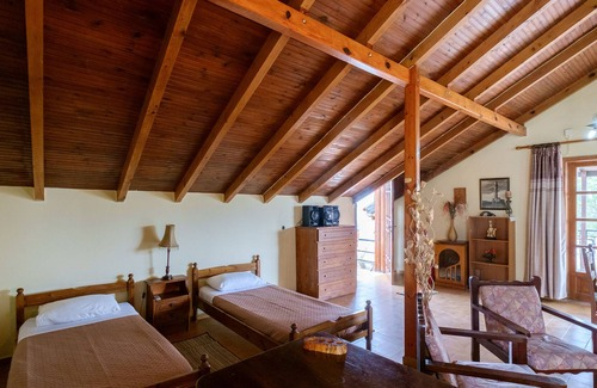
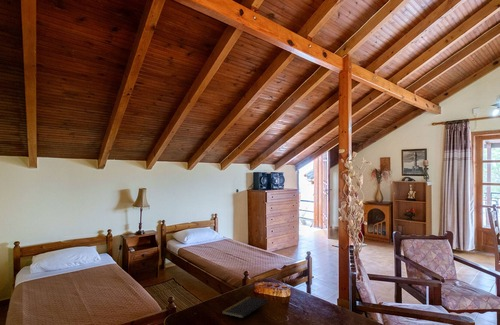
+ notepad [221,296,270,319]
